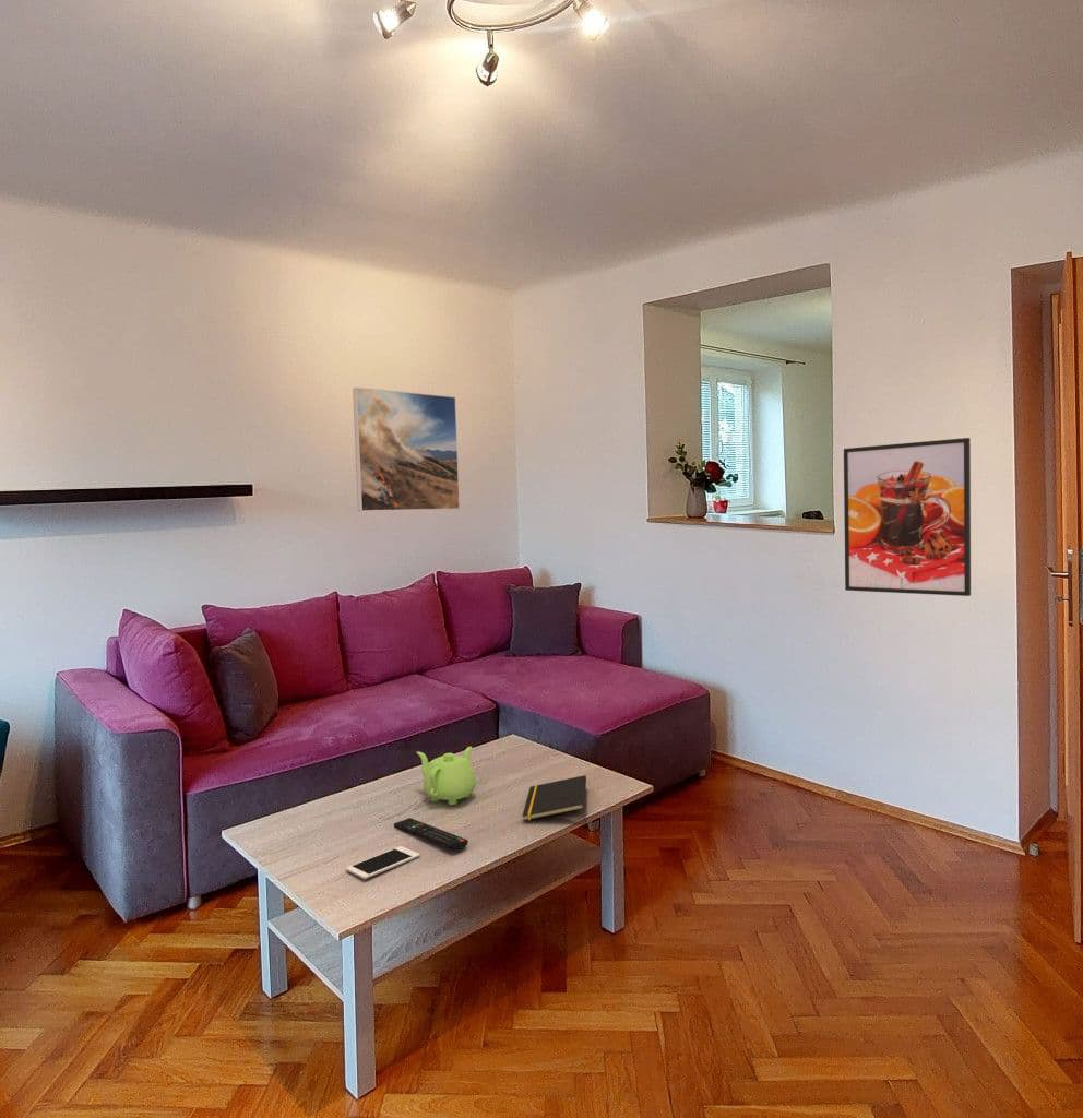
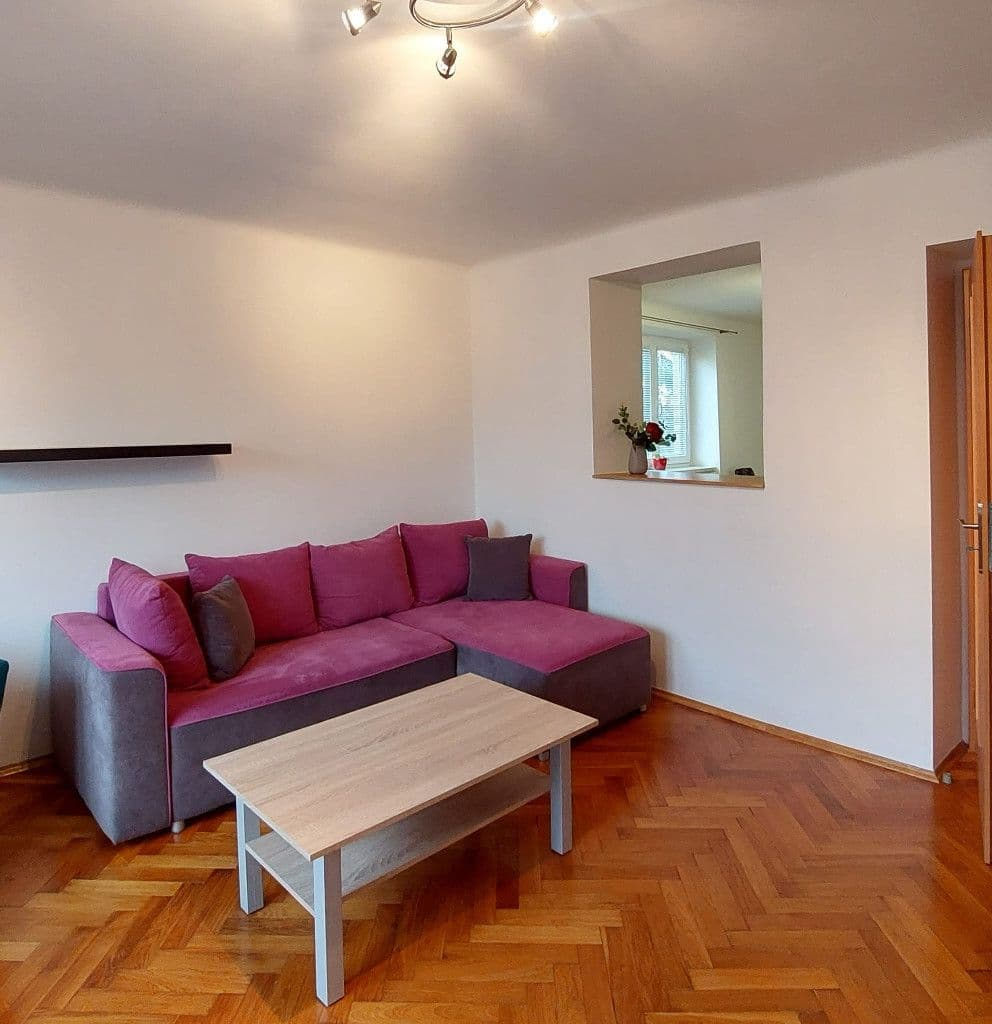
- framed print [352,386,461,512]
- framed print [843,437,972,597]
- teapot [416,746,477,806]
- notepad [522,774,587,822]
- remote control [393,817,469,852]
- cell phone [345,845,420,880]
